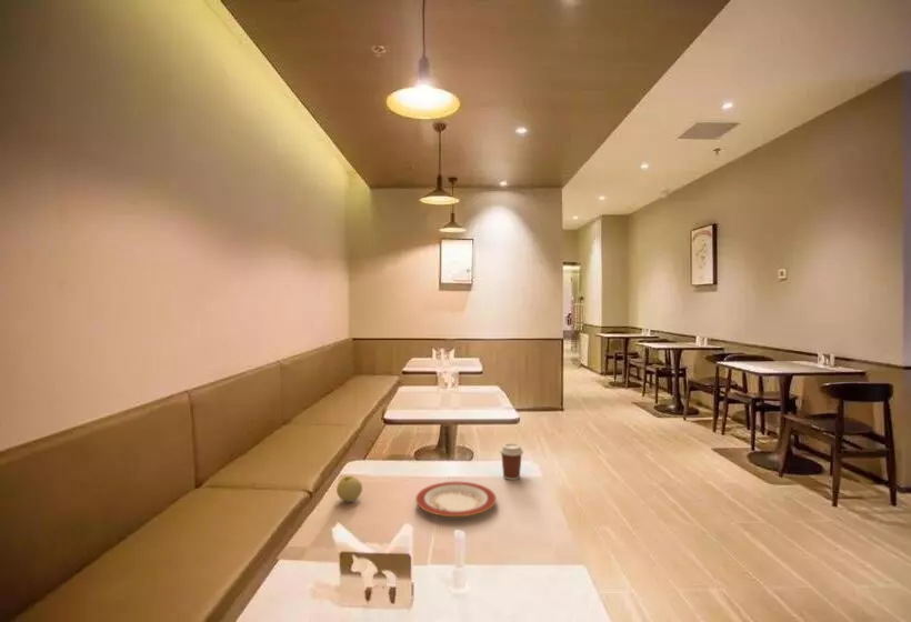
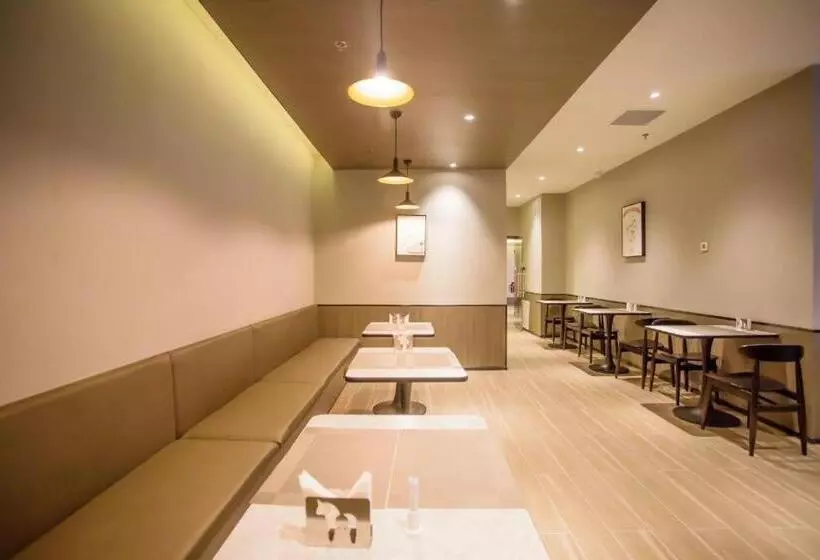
- plate [414,481,498,518]
- apple [336,475,363,503]
- coffee cup [499,442,524,481]
